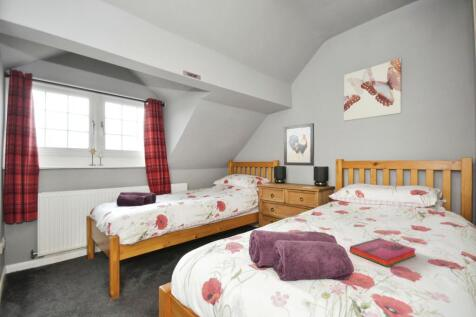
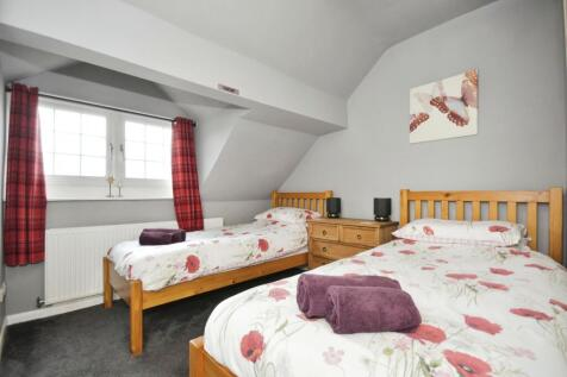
- wall art [283,122,315,167]
- hardback book [349,237,417,268]
